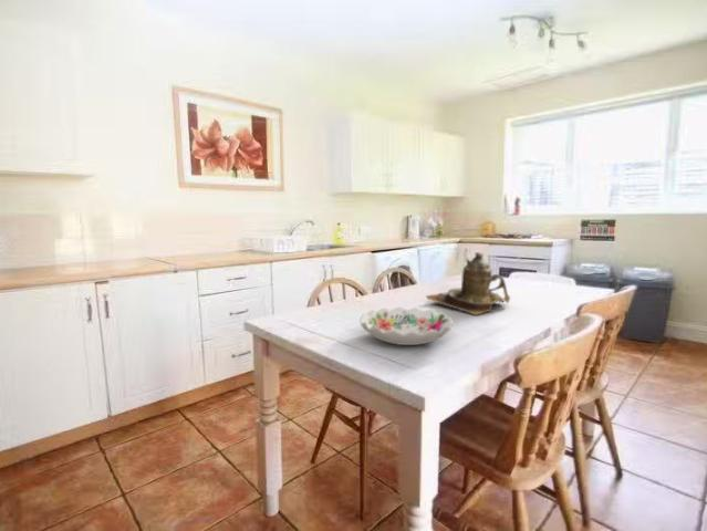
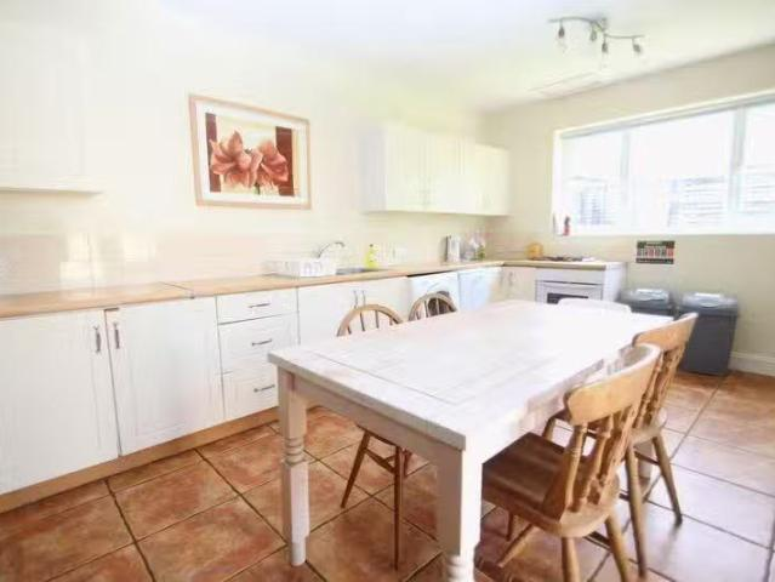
- decorative bowl [358,305,455,346]
- teapot [425,251,511,316]
